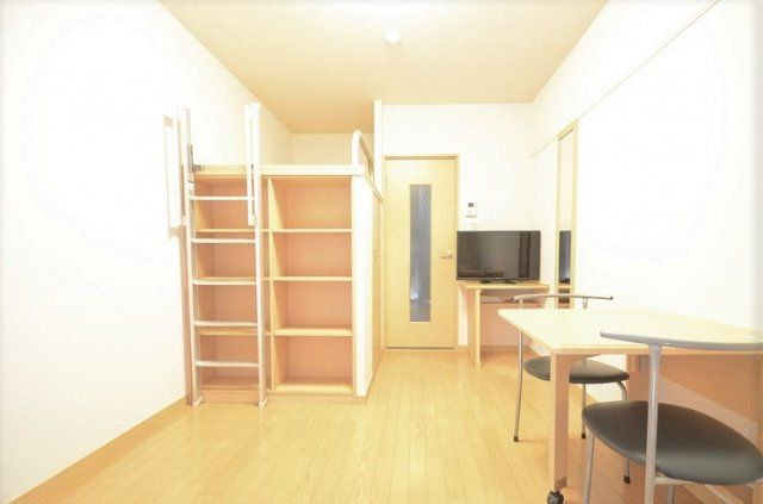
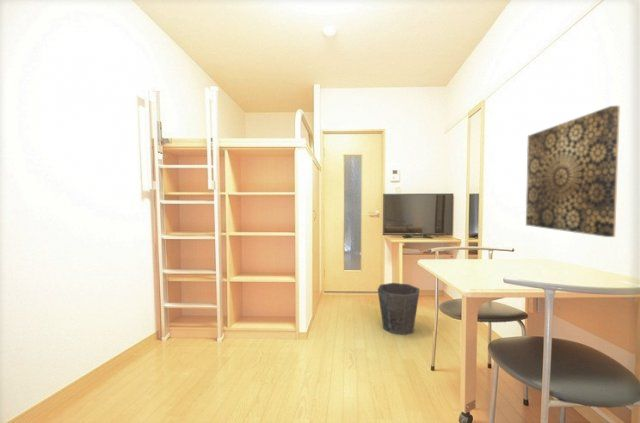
+ wall art [525,105,621,238]
+ waste bin [377,282,421,336]
